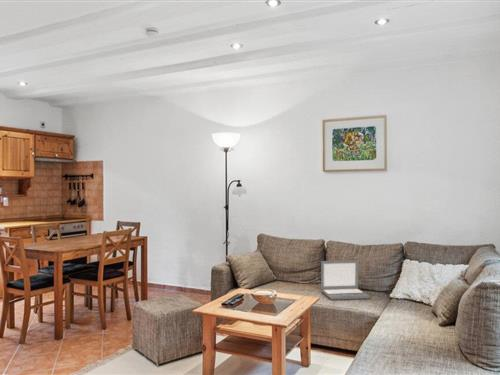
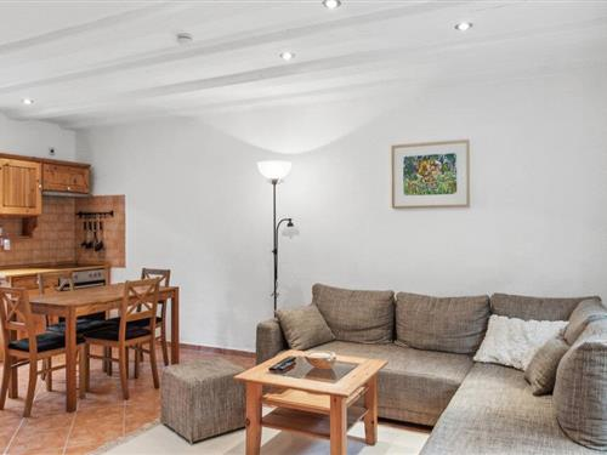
- laptop [320,259,371,301]
